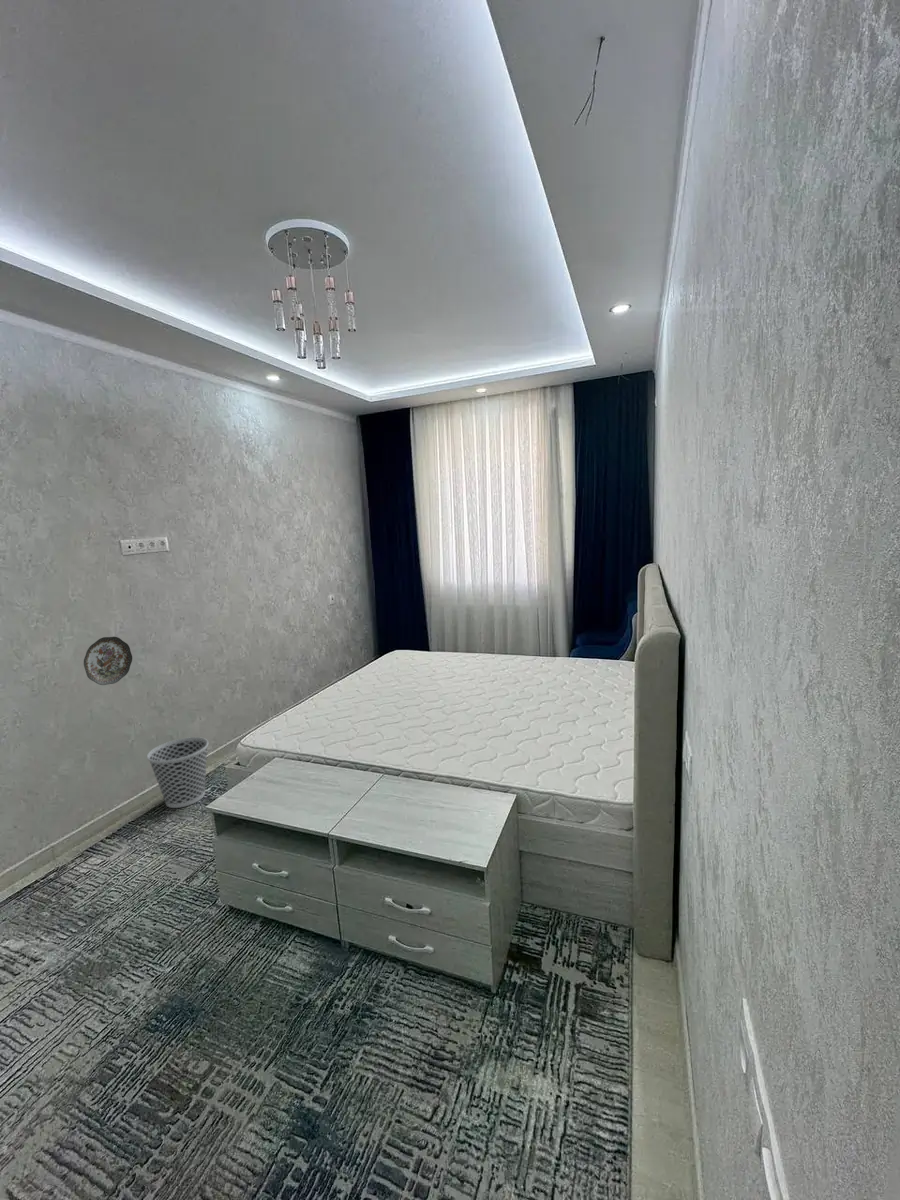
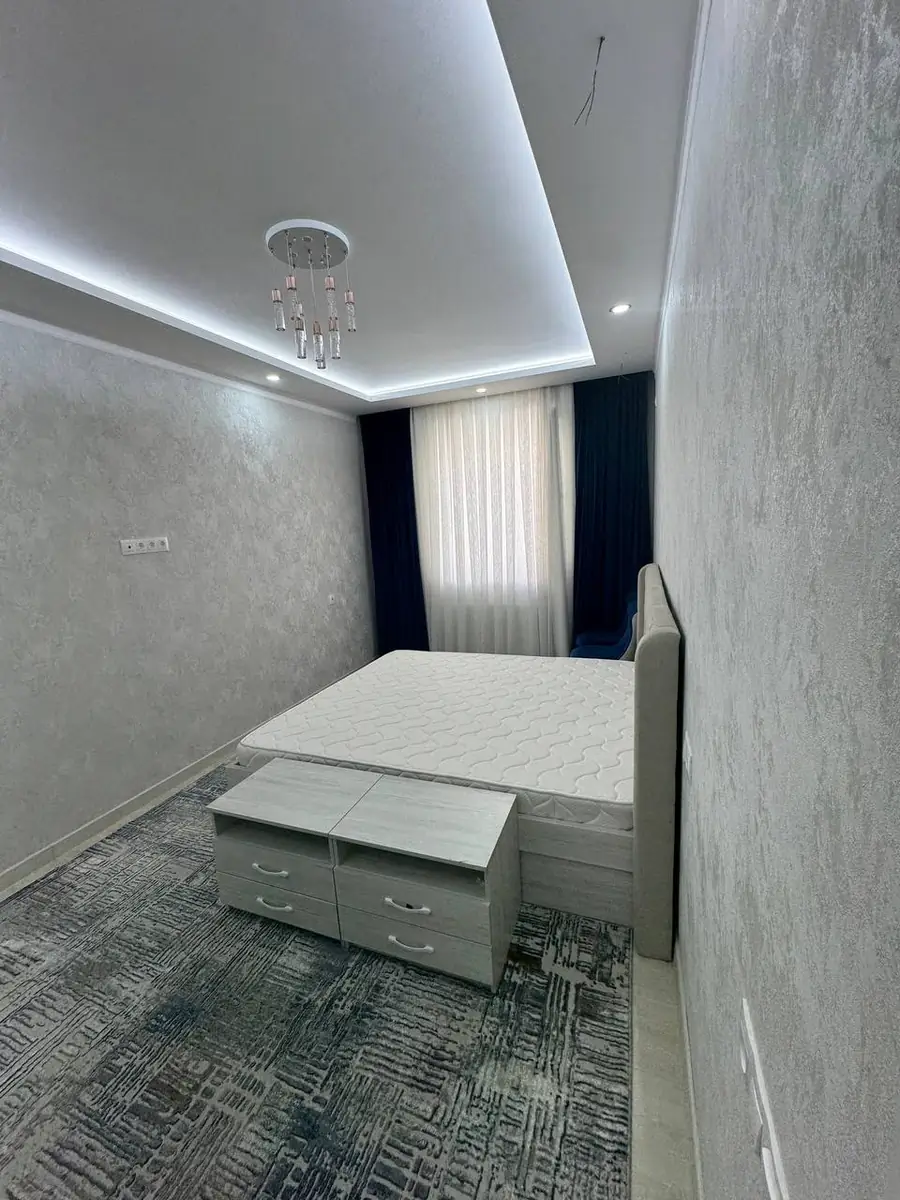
- wastebasket [146,736,209,809]
- decorative plate [83,636,133,686]
